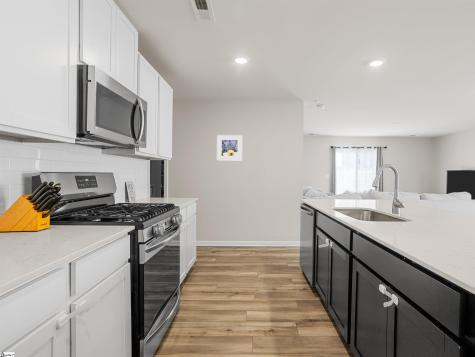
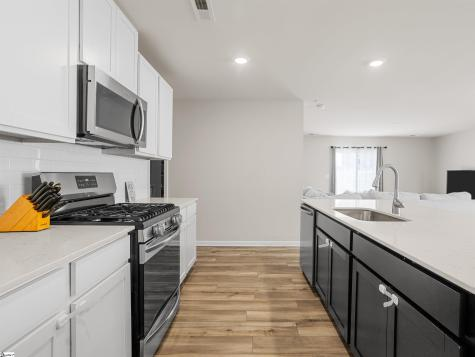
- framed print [216,134,243,161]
